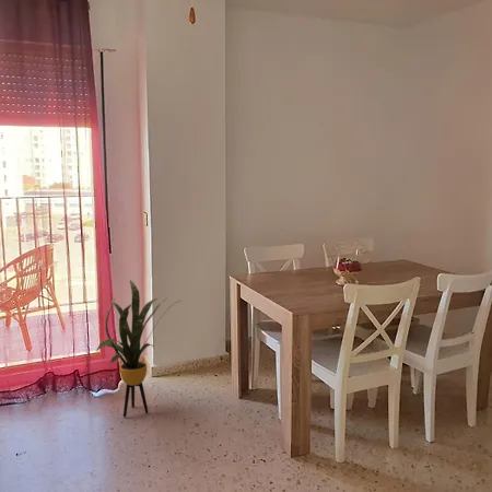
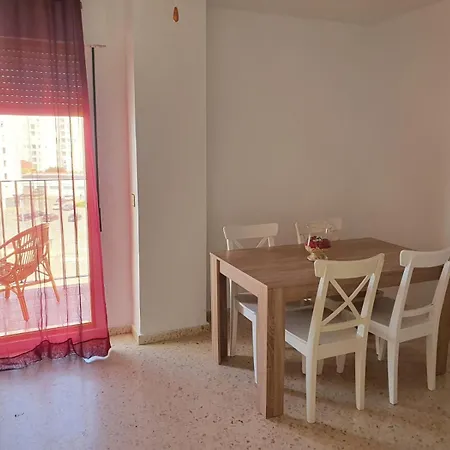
- house plant [95,279,181,418]
